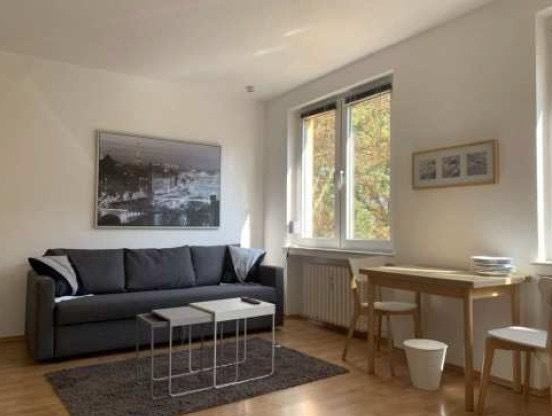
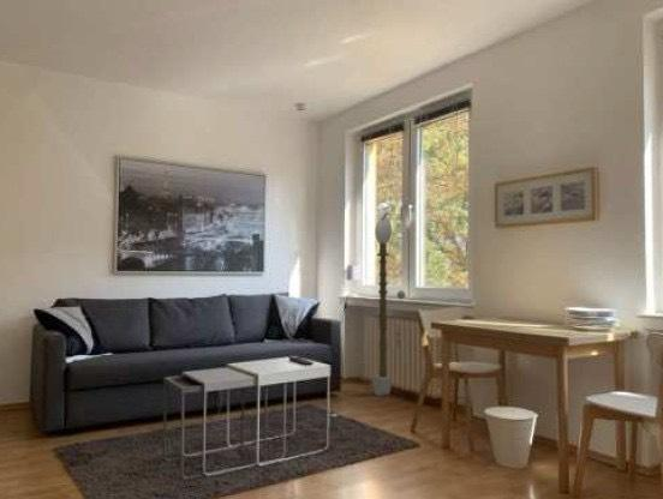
+ magic staff [370,200,407,397]
